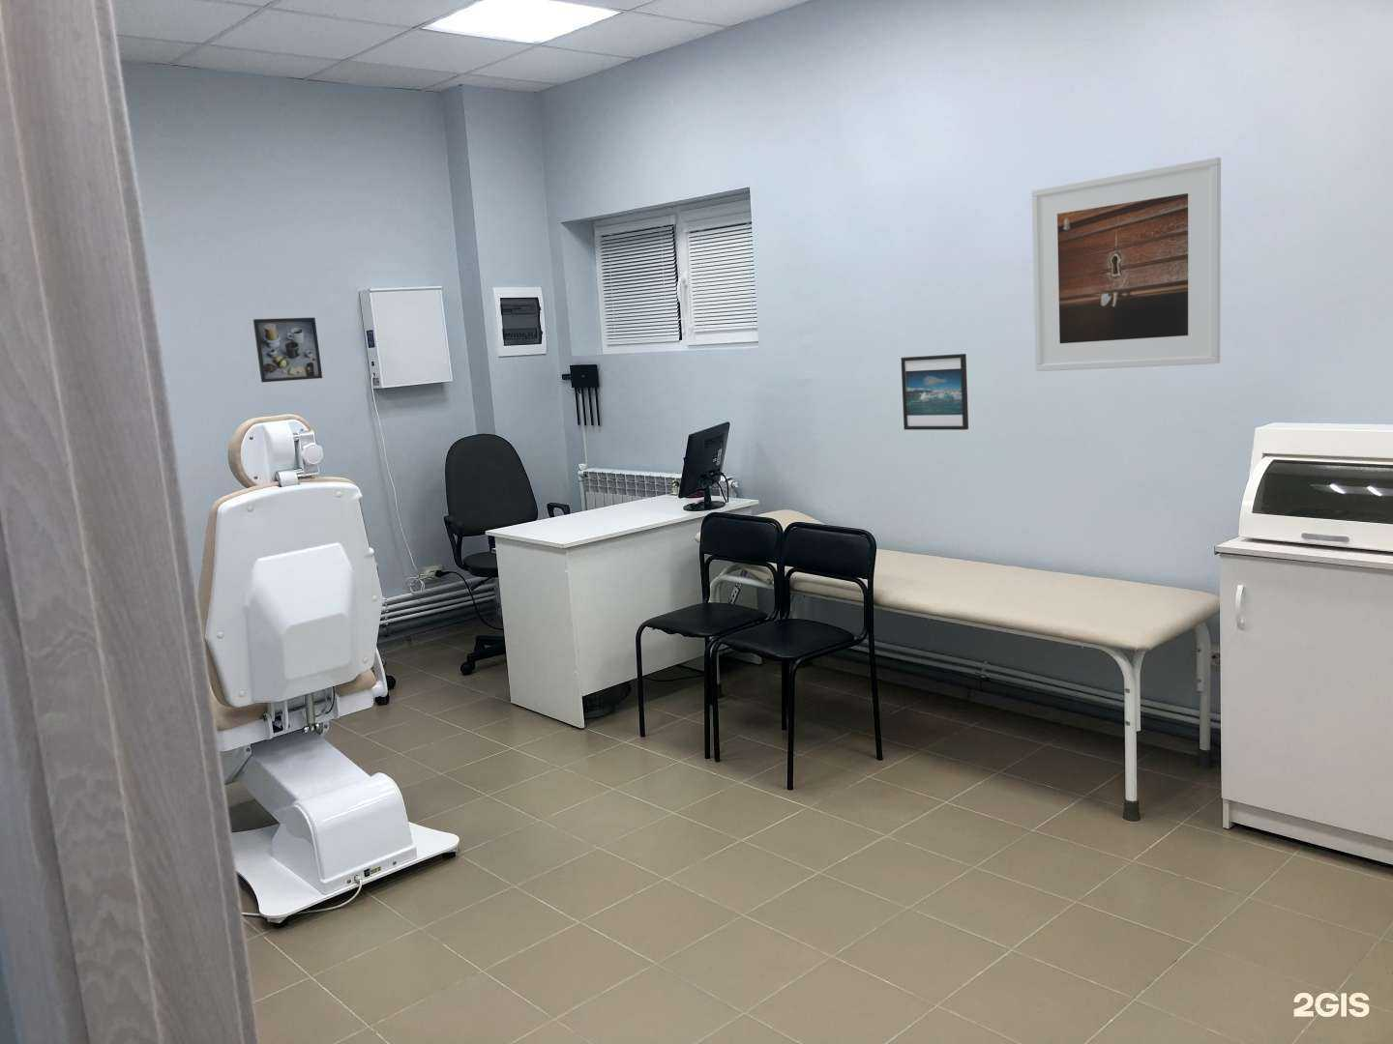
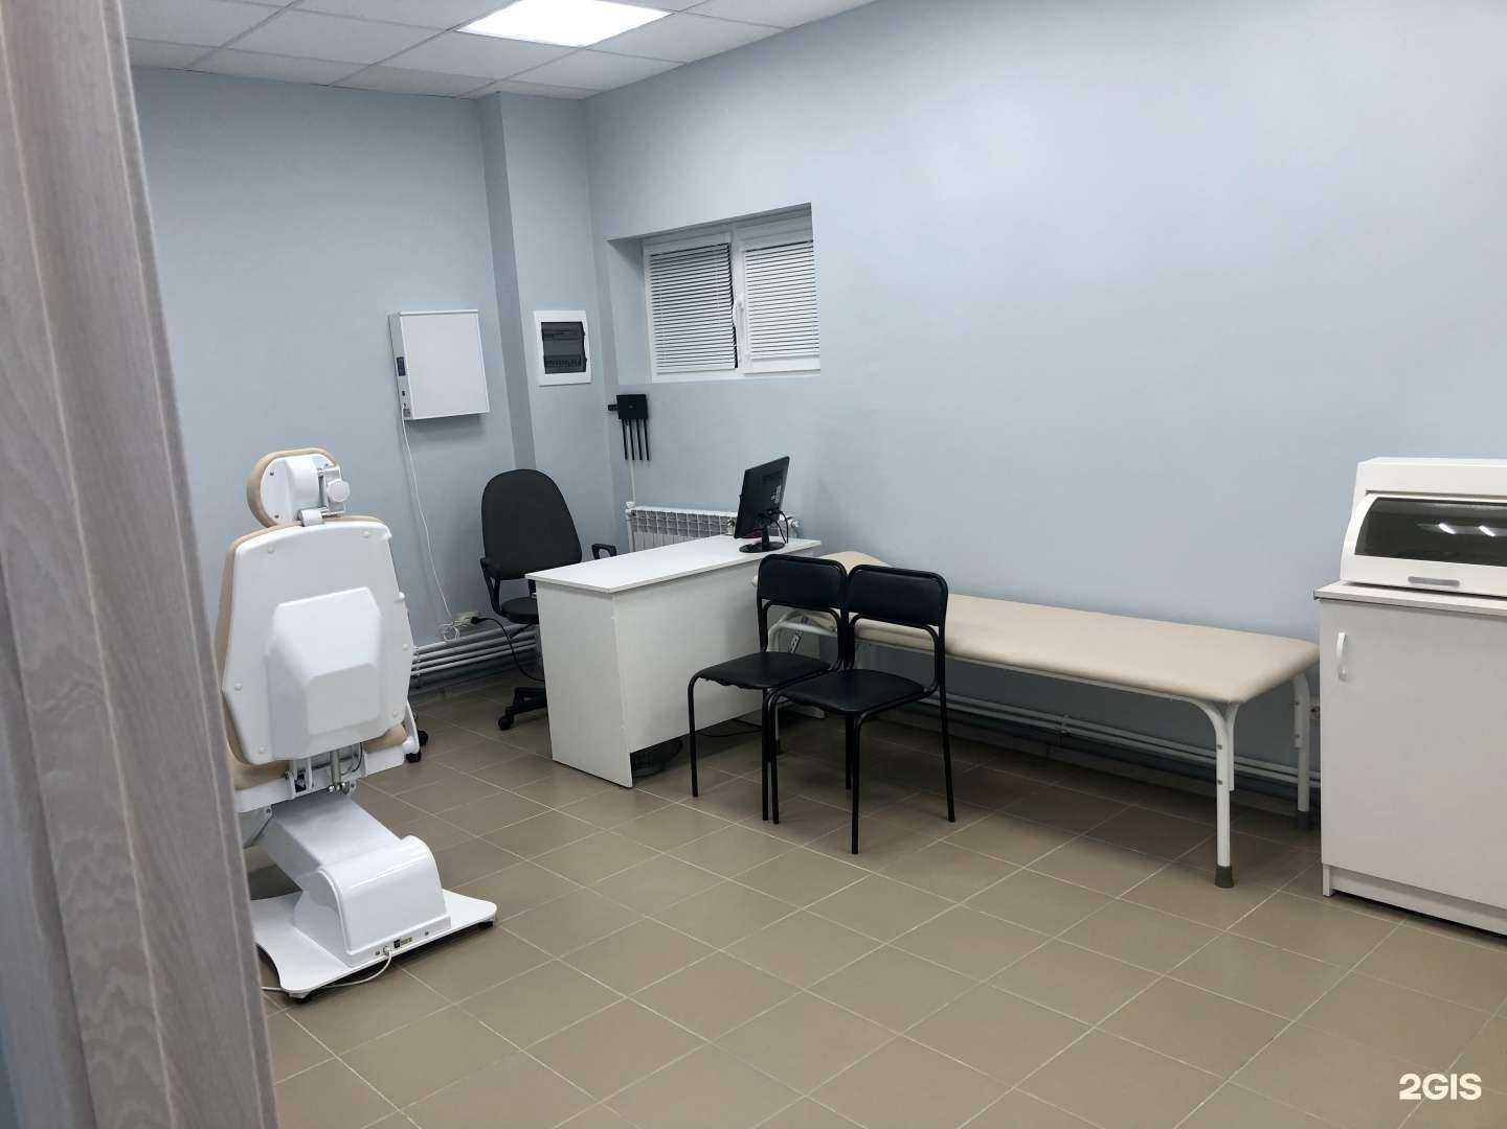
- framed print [252,316,324,383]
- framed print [899,353,970,431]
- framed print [1030,157,1222,372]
